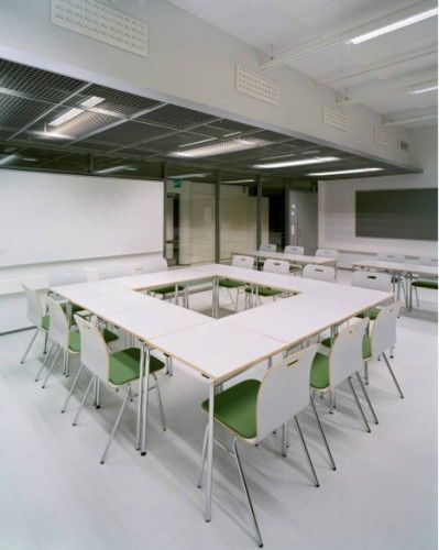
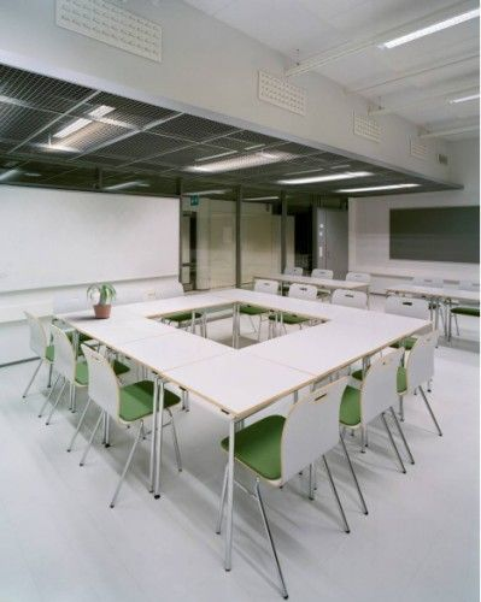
+ potted plant [84,283,121,319]
